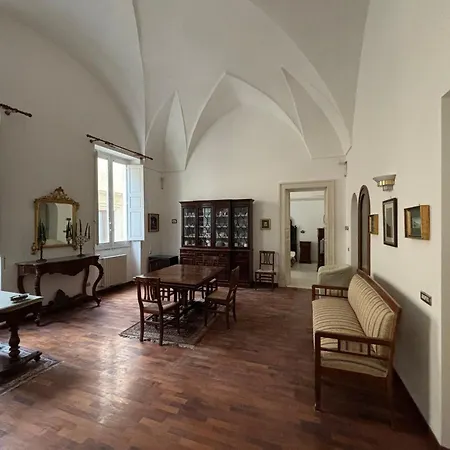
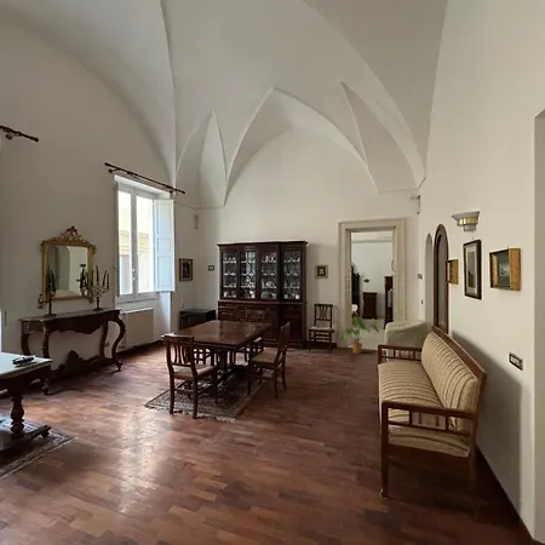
+ house plant [340,316,380,355]
